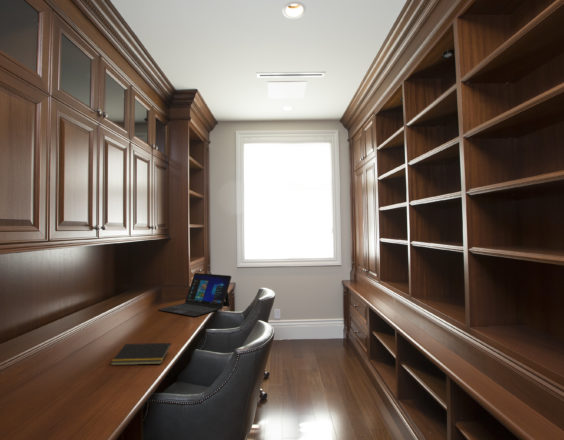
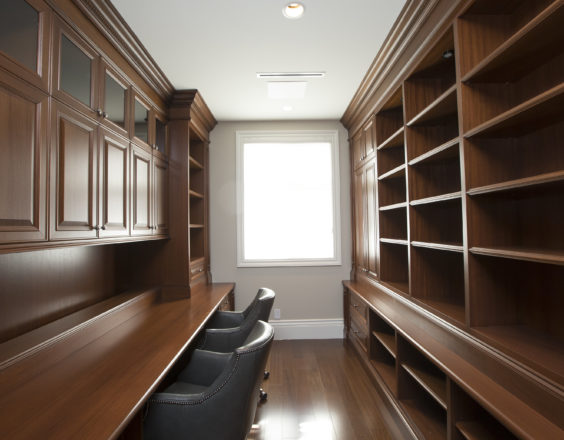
- laptop [157,272,232,318]
- notepad [110,342,172,366]
